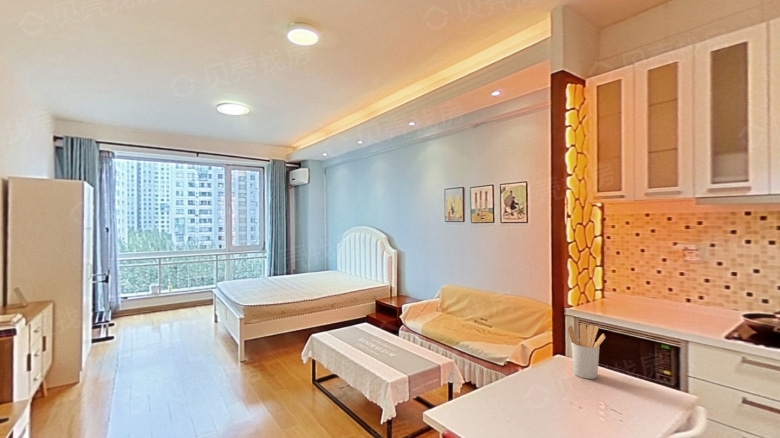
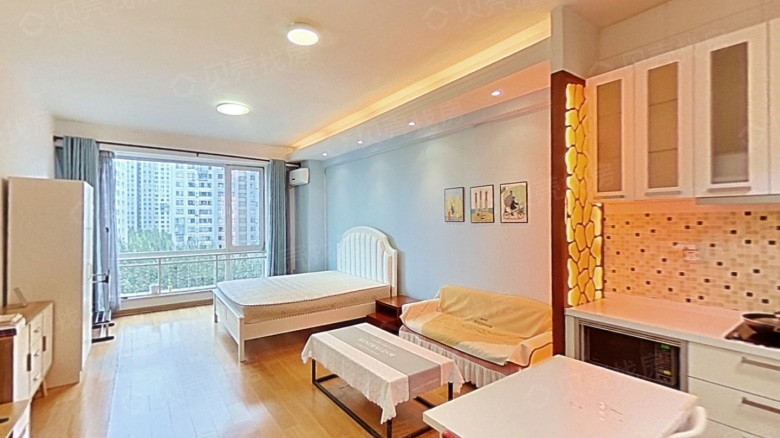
- utensil holder [567,322,606,380]
